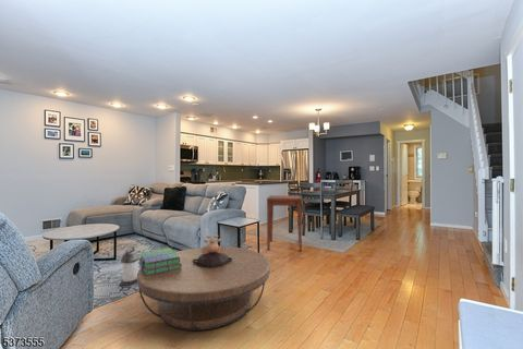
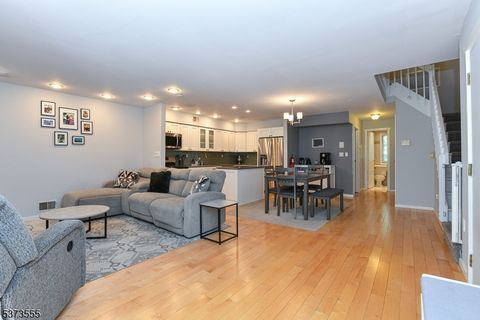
- stack of books [137,246,182,275]
- decorative bowl [193,234,232,268]
- coffee table [136,245,271,332]
- side table [266,194,303,252]
- lantern [120,246,141,287]
